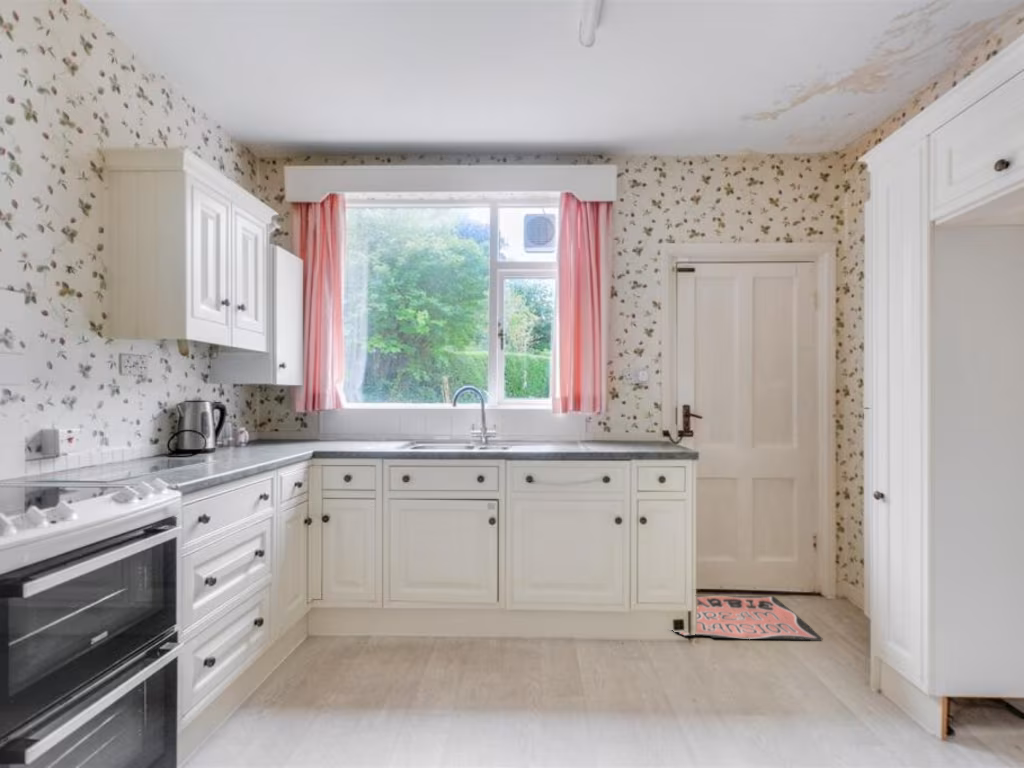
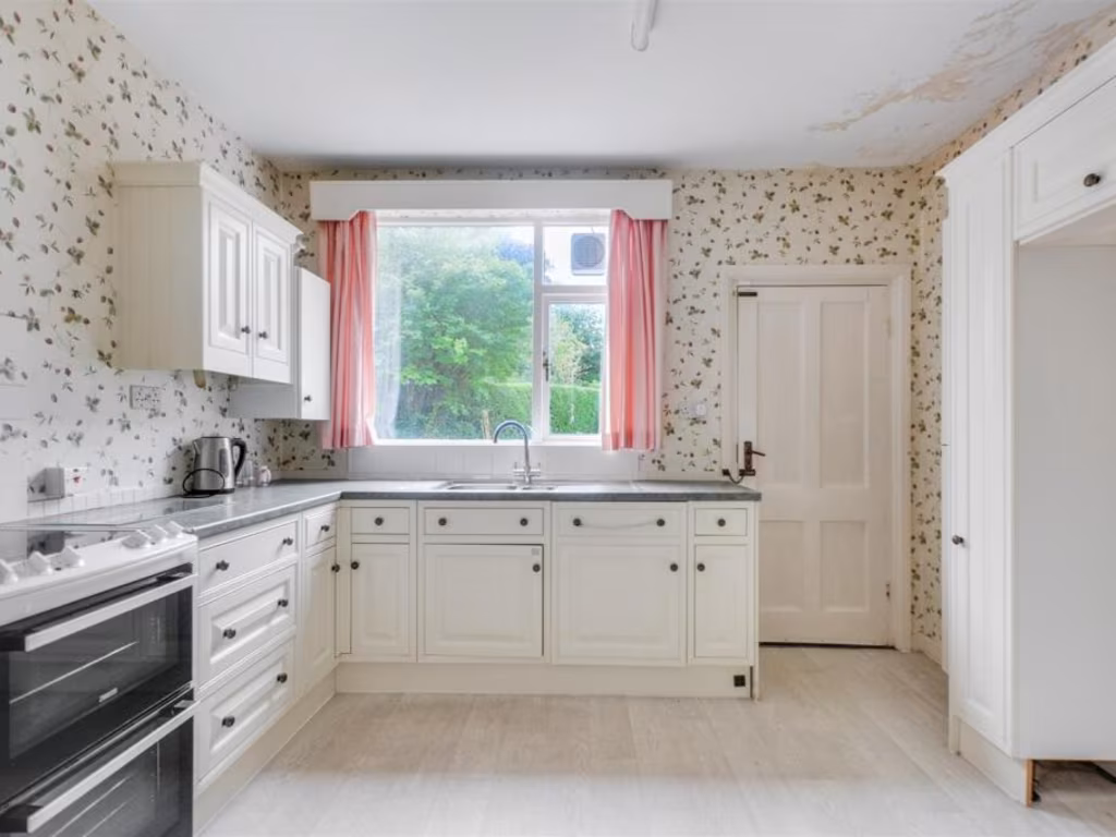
- text sign [676,595,824,642]
